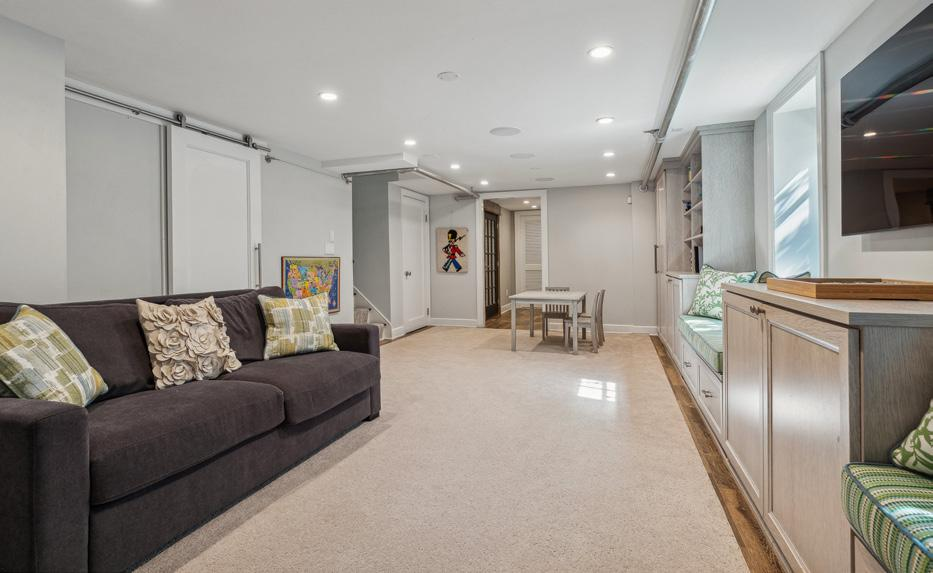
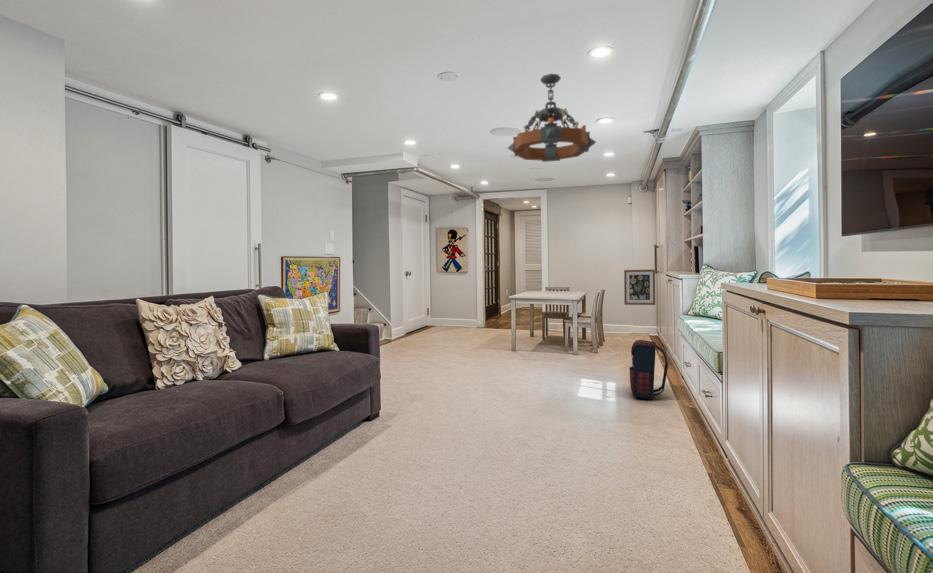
+ chandelier [507,73,597,163]
+ satchel [628,339,669,400]
+ wall art [623,269,656,306]
